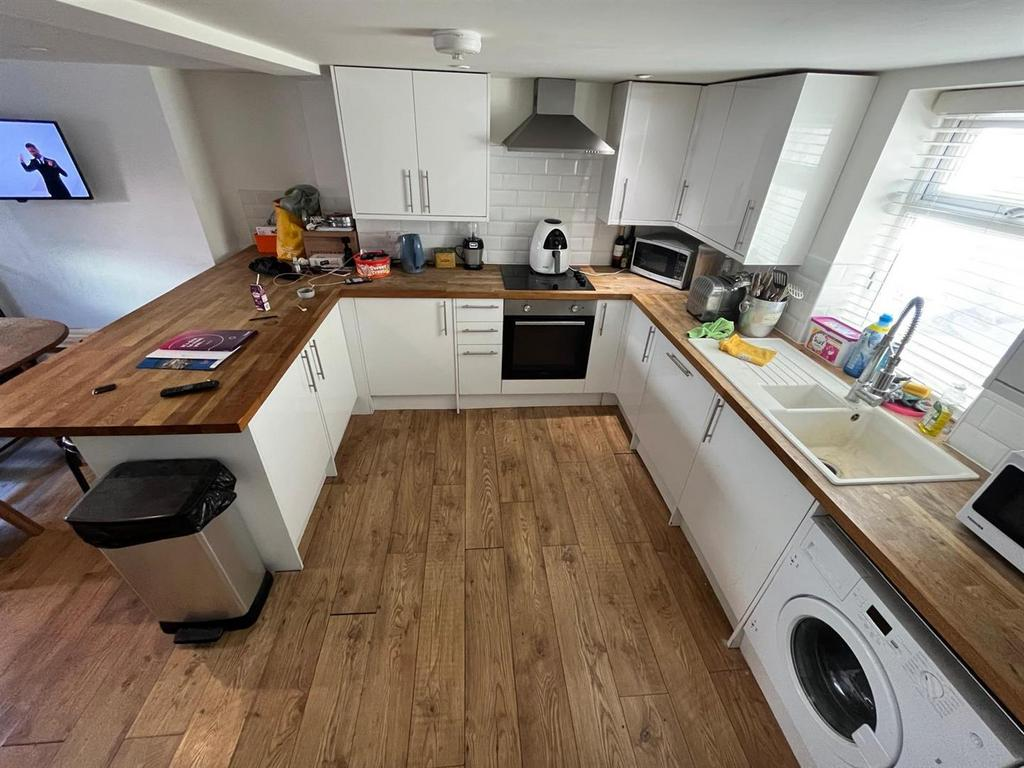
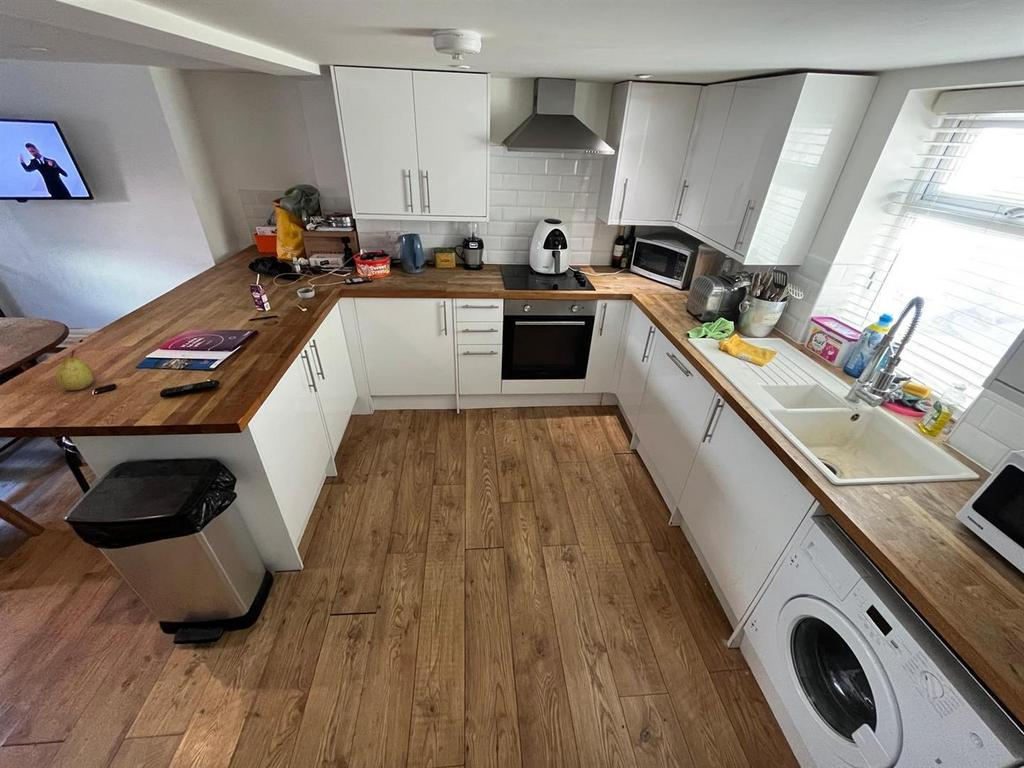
+ fruit [55,349,96,391]
